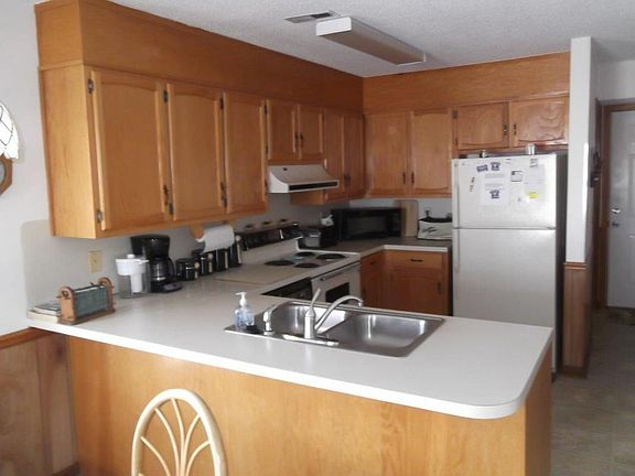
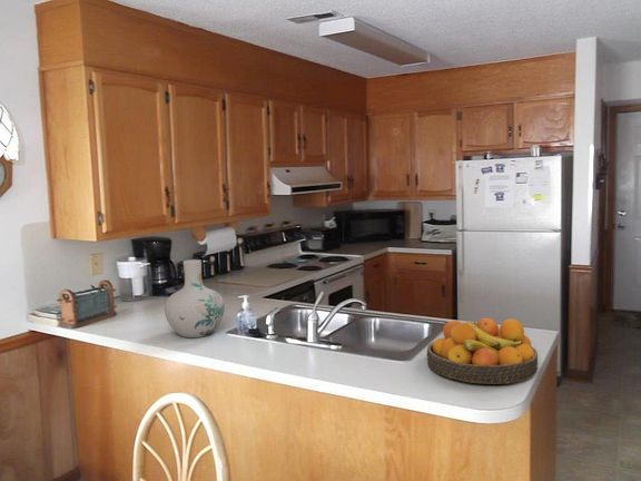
+ vase [164,258,226,338]
+ fruit bowl [426,317,539,385]
